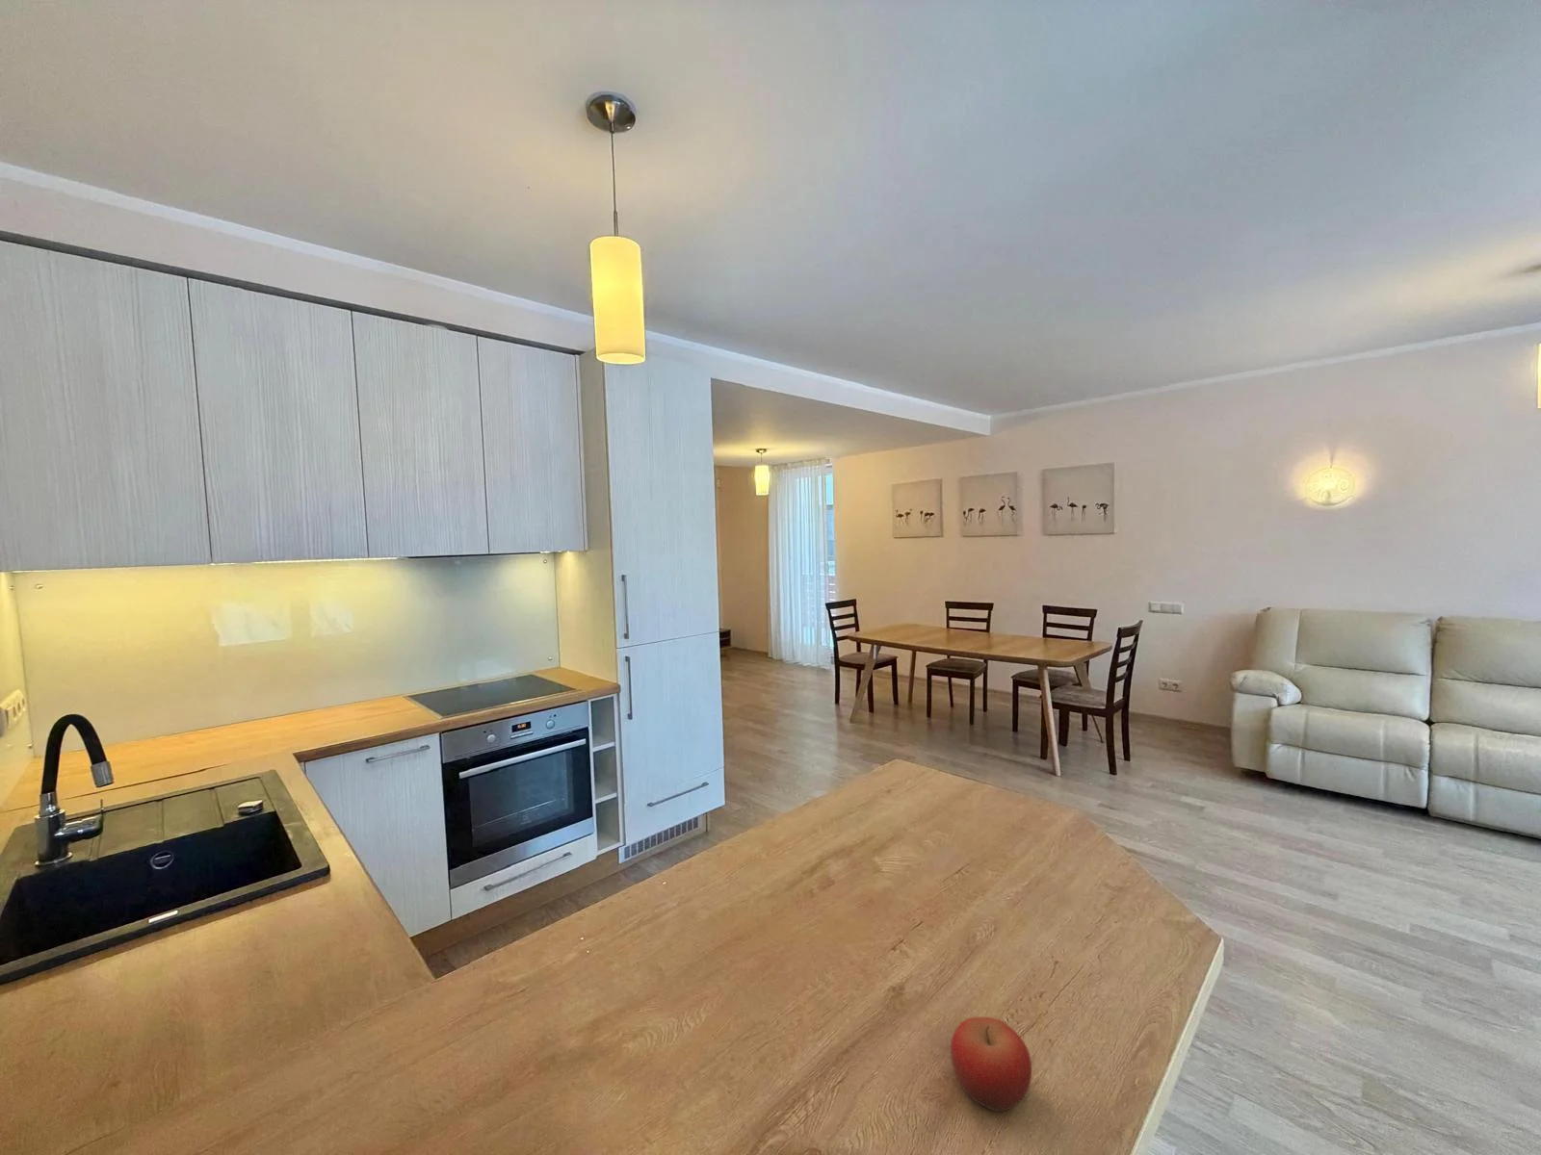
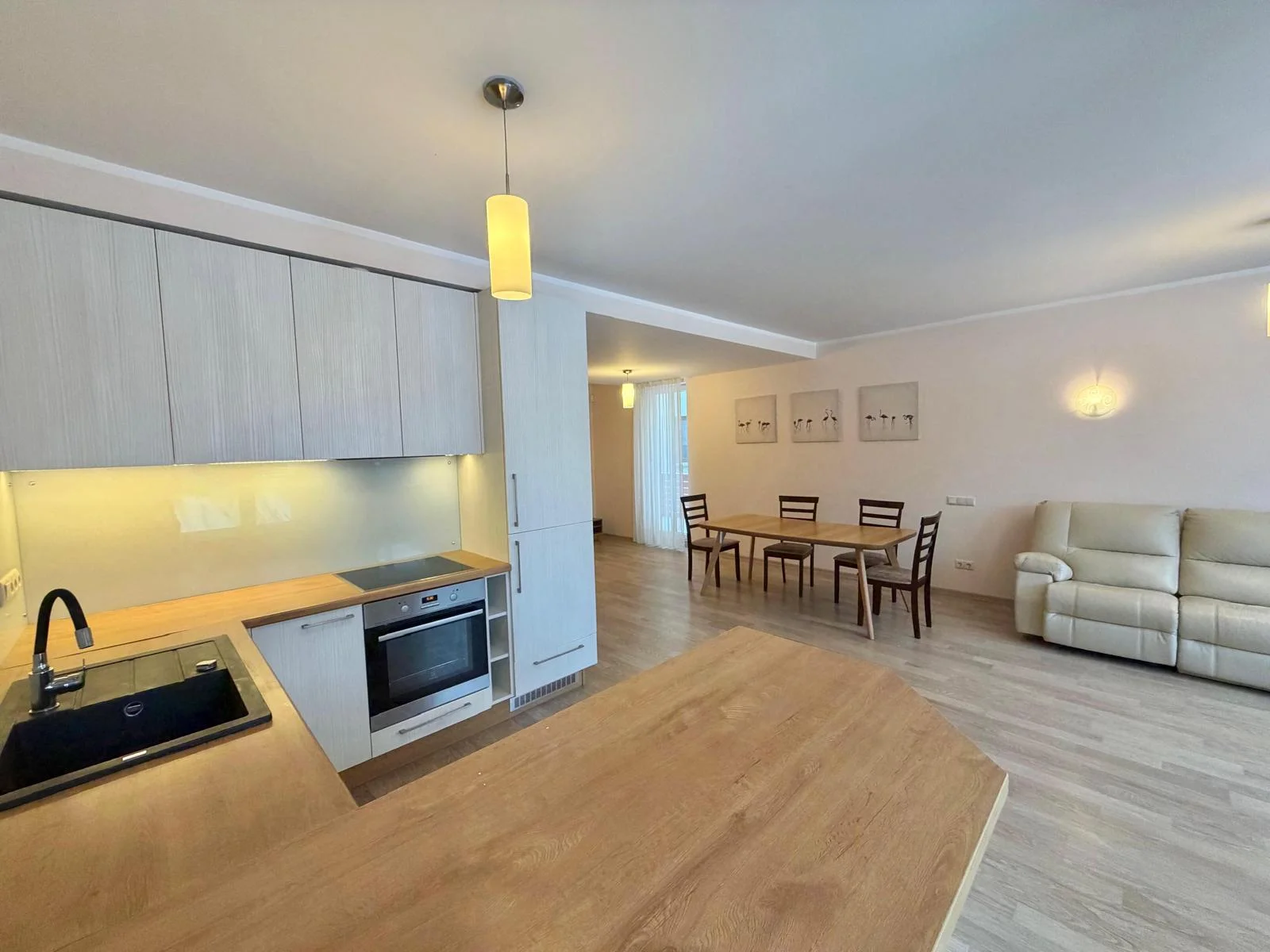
- fruit [950,1017,1033,1113]
